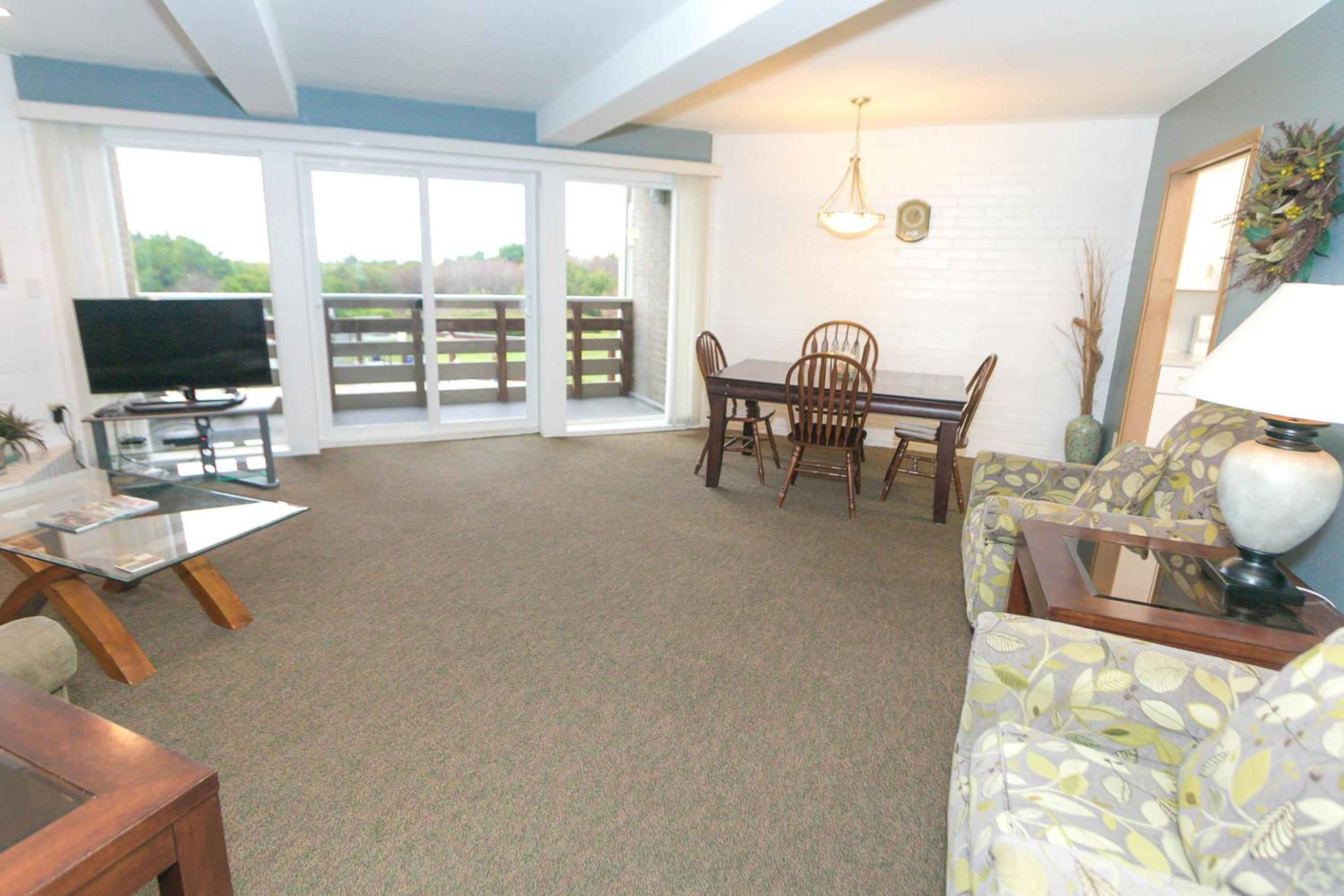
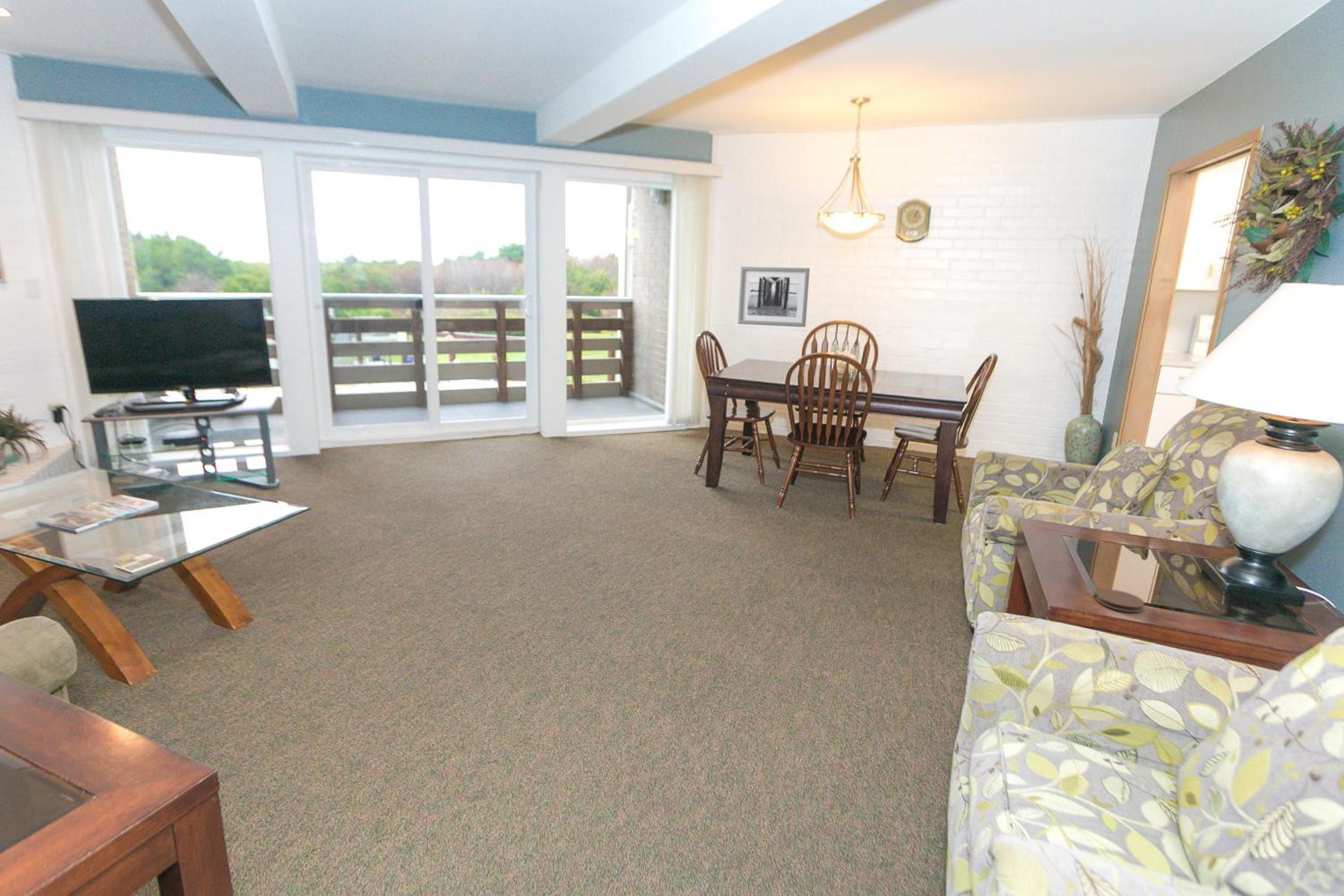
+ coaster [1095,589,1145,613]
+ wall art [737,266,810,328]
